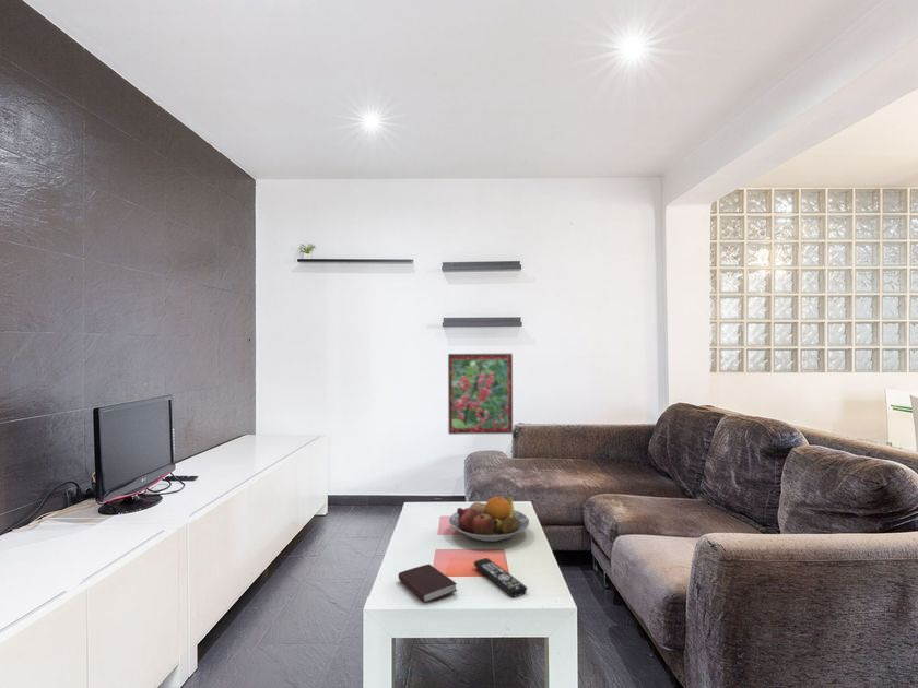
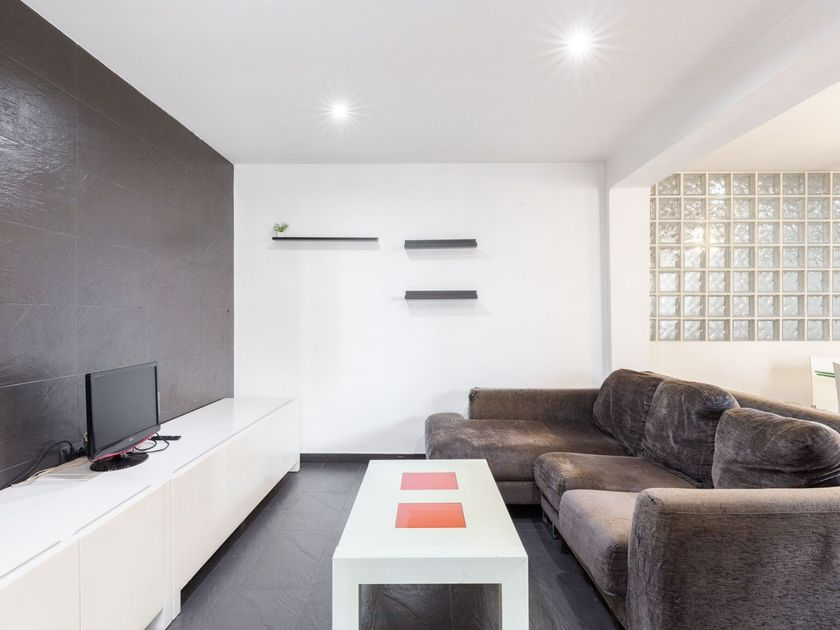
- remote control [473,557,528,598]
- book [398,564,458,604]
- fruit bowl [448,491,530,543]
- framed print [447,353,514,436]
